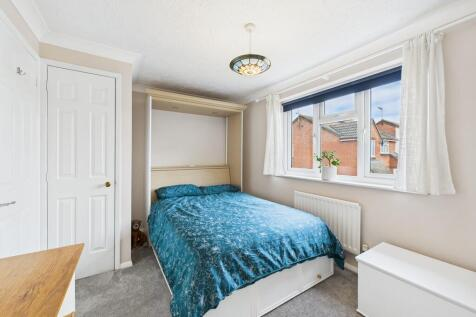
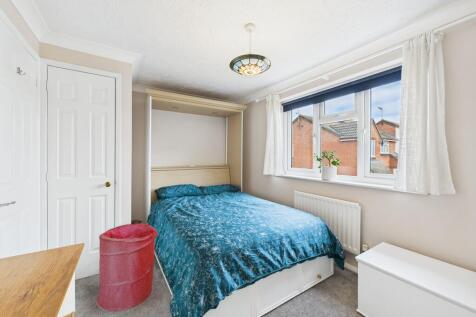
+ laundry hamper [96,223,159,312]
